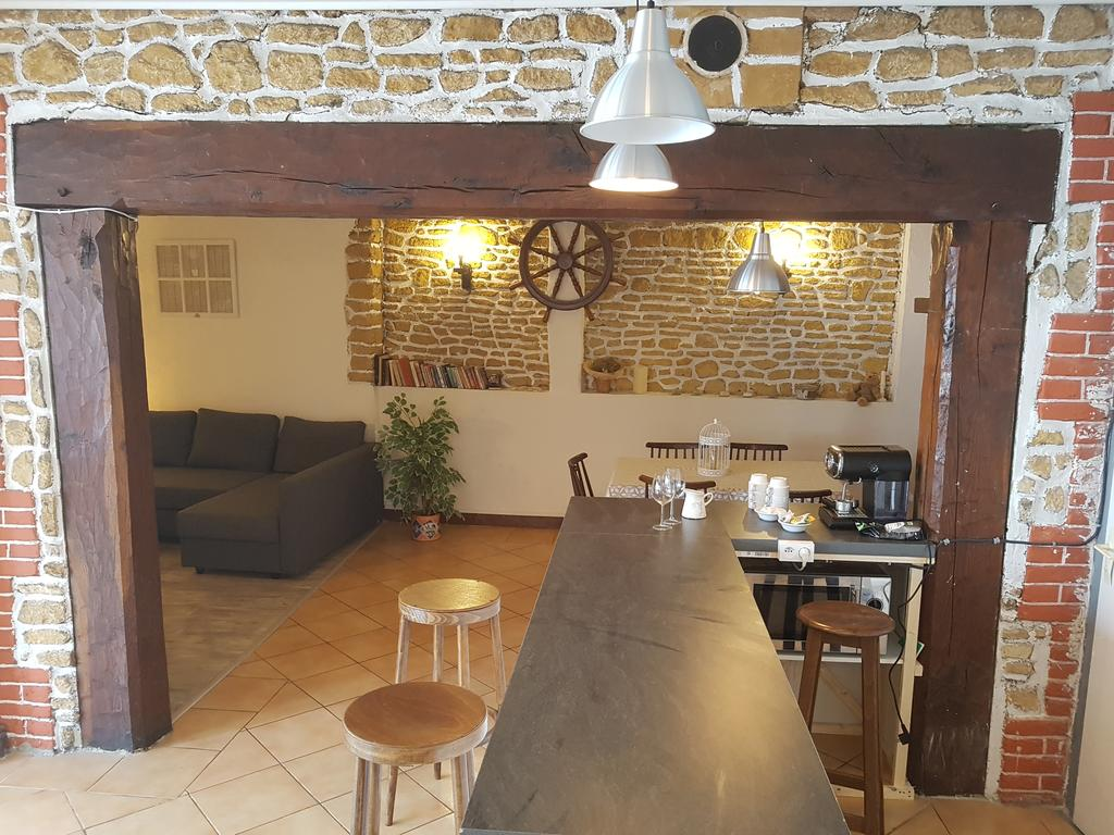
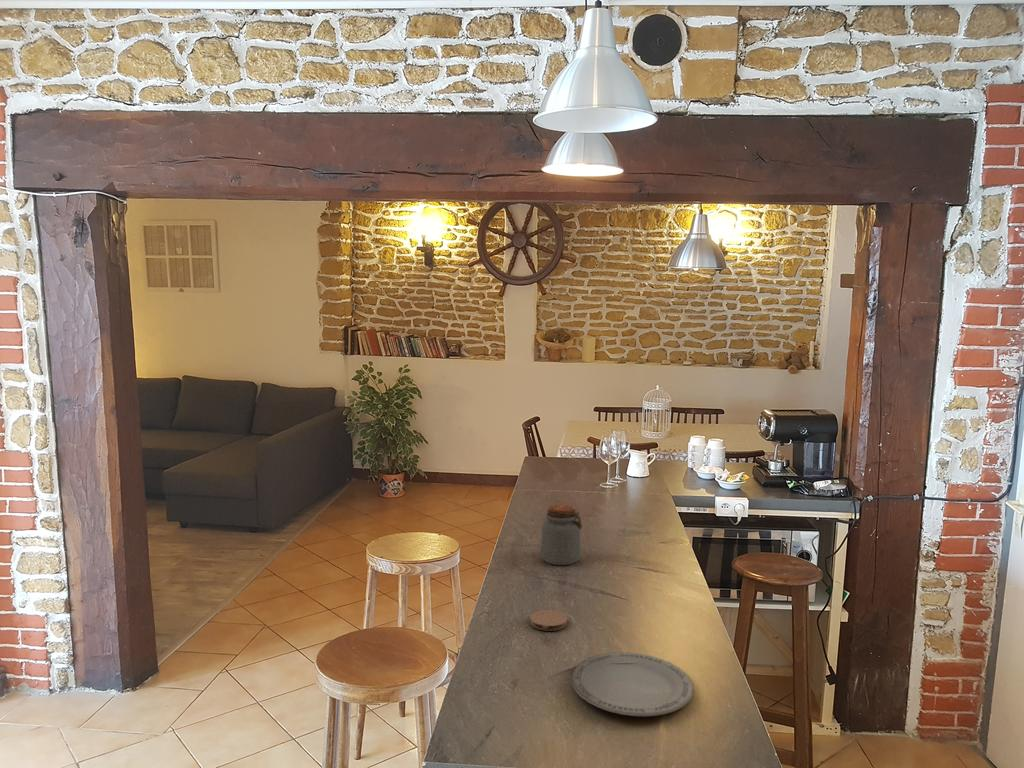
+ coaster [529,609,568,632]
+ plate [570,651,694,717]
+ jar [539,503,583,566]
